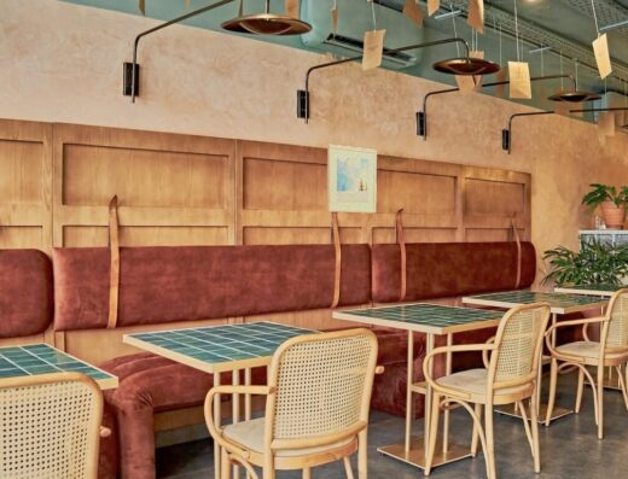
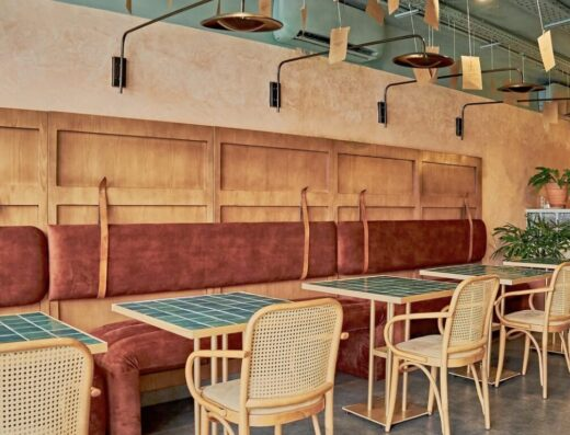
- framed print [326,144,378,215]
